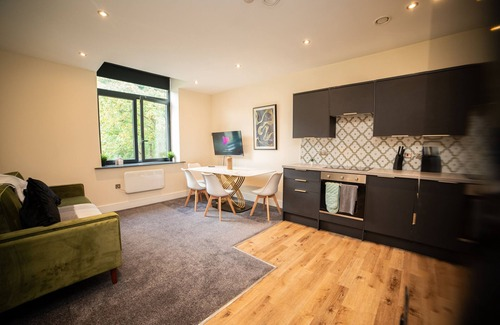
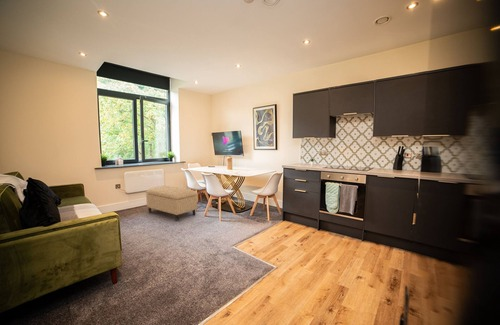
+ ottoman [145,185,199,221]
